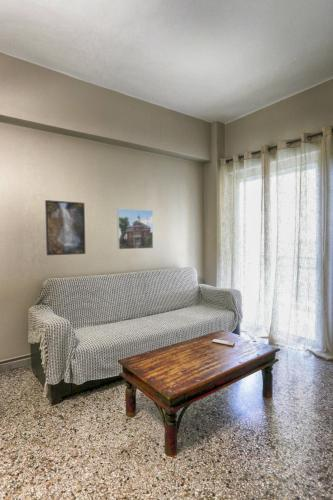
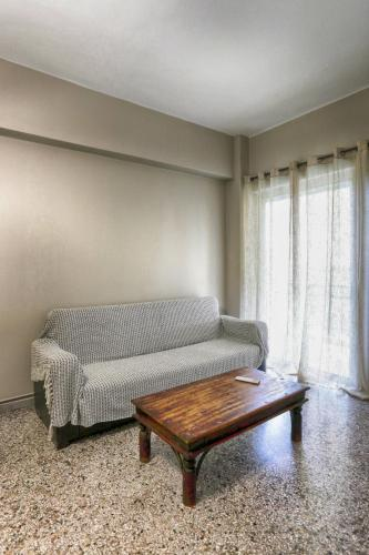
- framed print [116,207,154,250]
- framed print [44,199,86,256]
